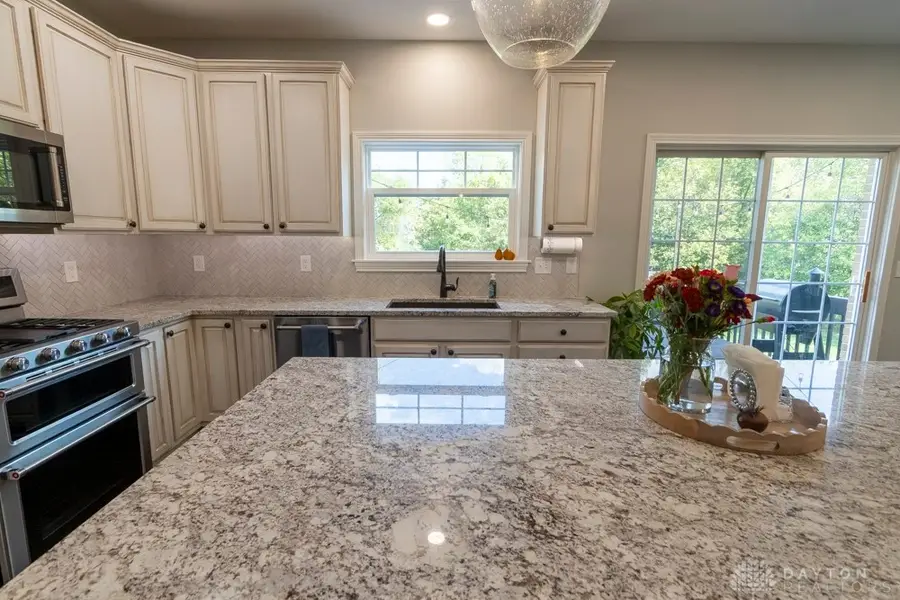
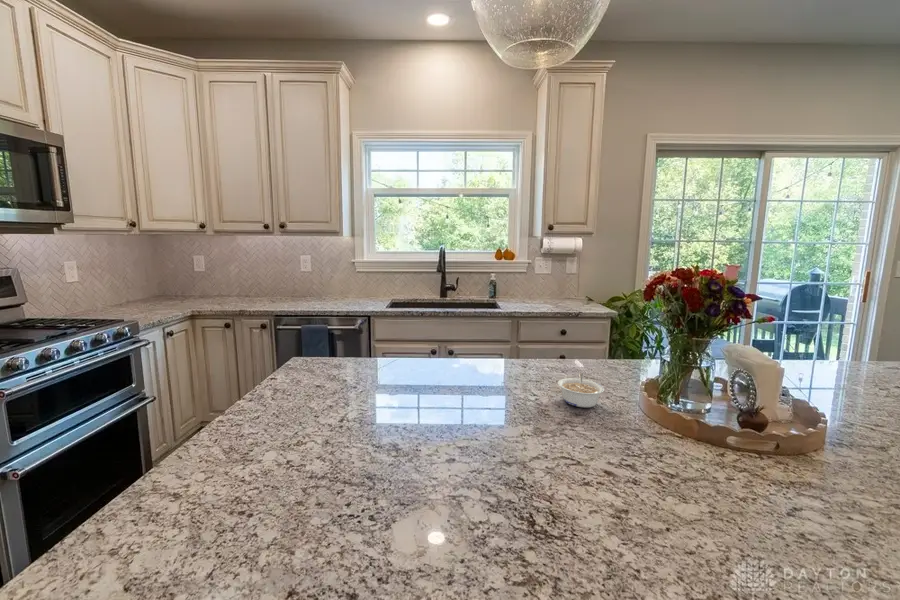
+ legume [557,372,605,408]
